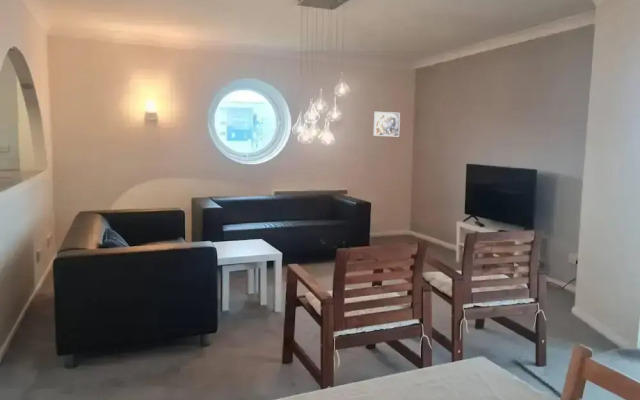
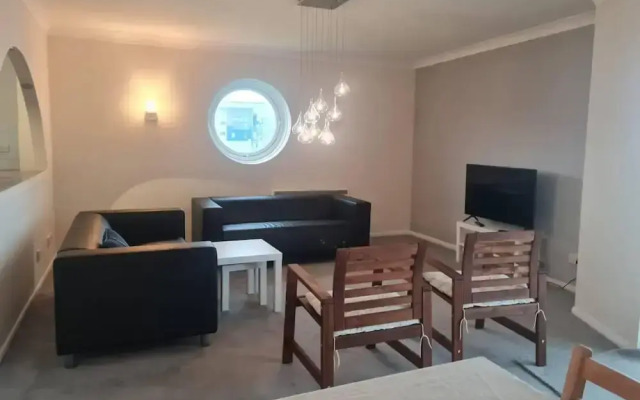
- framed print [373,111,401,137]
